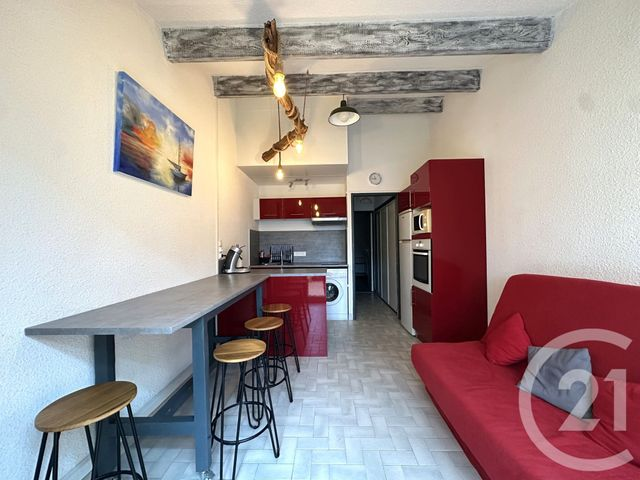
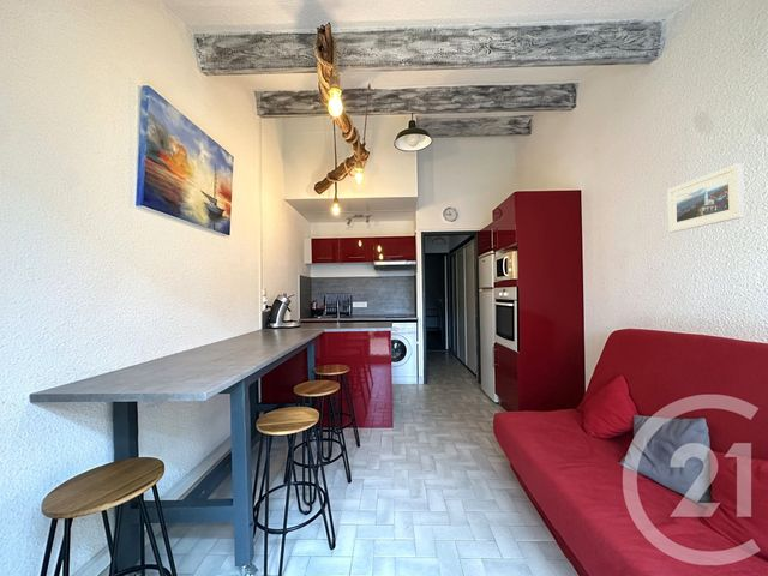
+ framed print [666,162,745,234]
